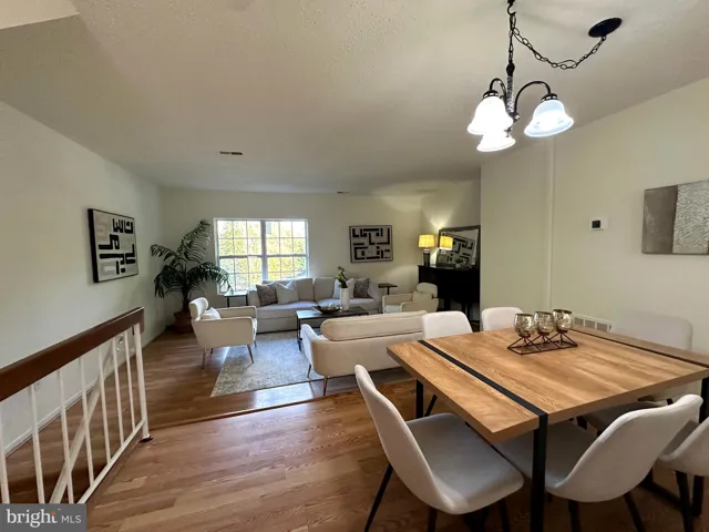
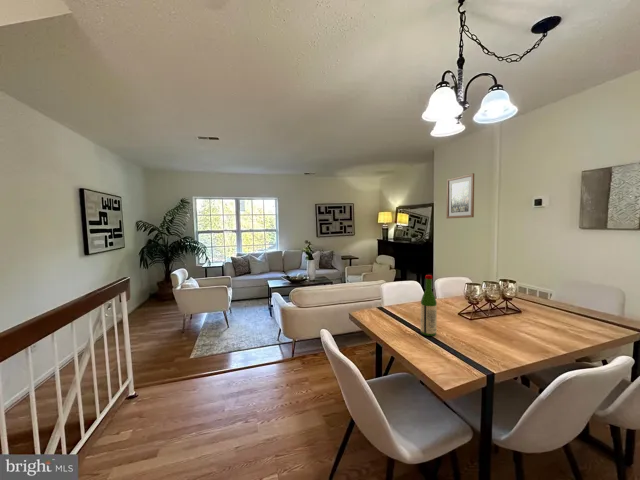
+ wall art [445,172,475,219]
+ wine bottle [420,274,438,337]
